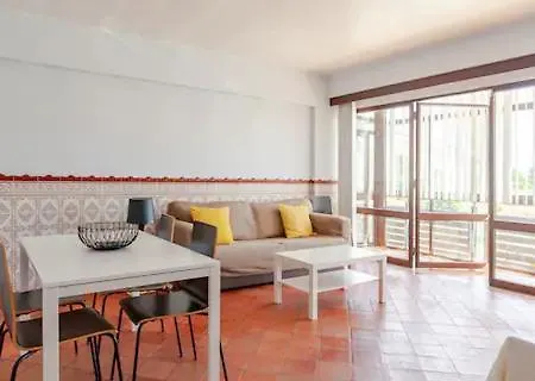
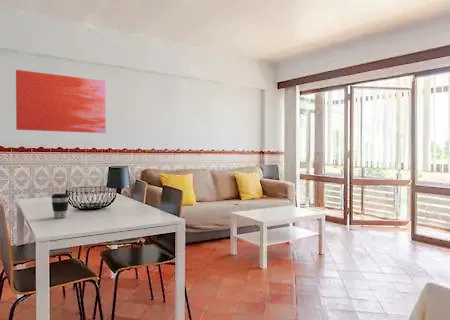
+ wall art [15,69,107,134]
+ coffee cup [50,192,70,219]
